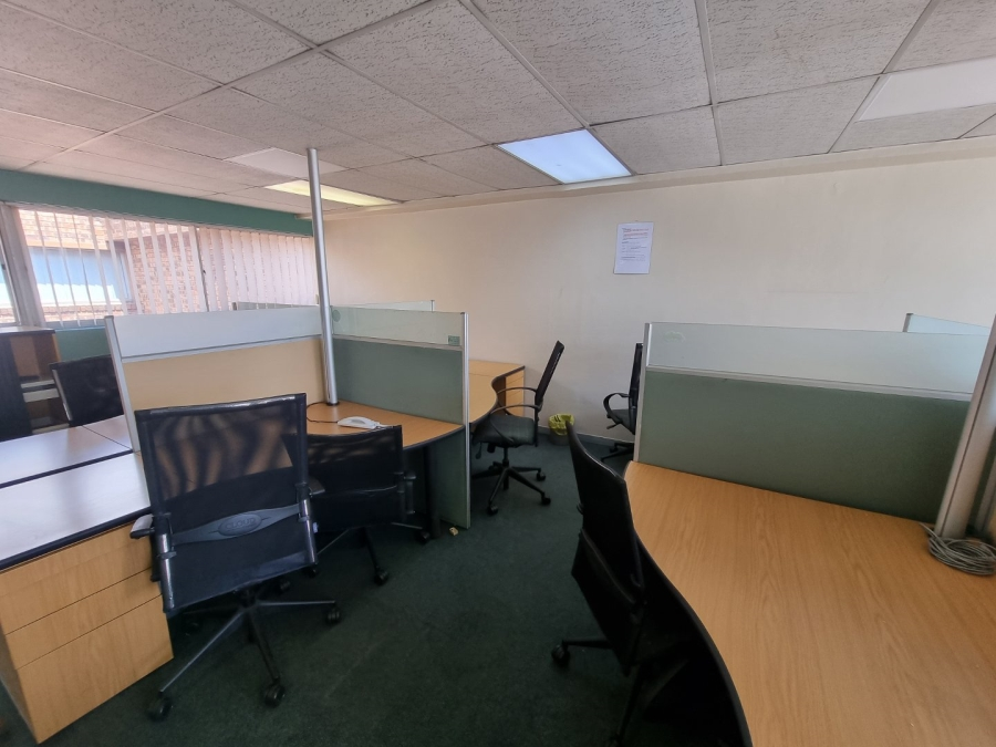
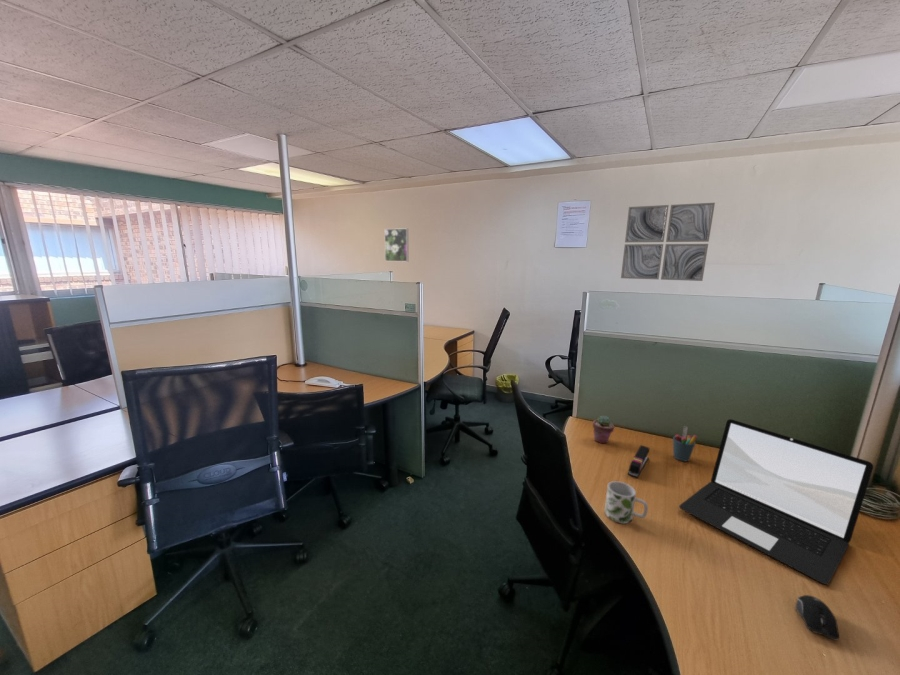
+ mug [604,480,649,524]
+ potted succulent [592,415,615,444]
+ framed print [384,227,409,263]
+ computer mouse [795,594,840,641]
+ wall art [620,202,716,282]
+ laptop [678,418,874,585]
+ stapler [627,444,650,479]
+ pen holder [672,425,698,462]
